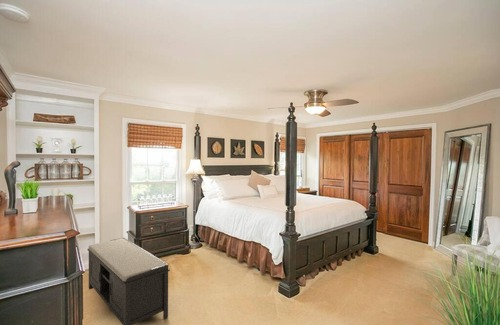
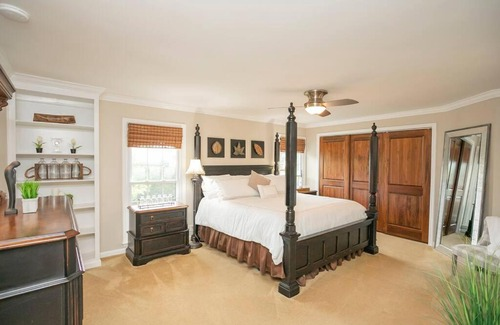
- bench [87,237,171,325]
